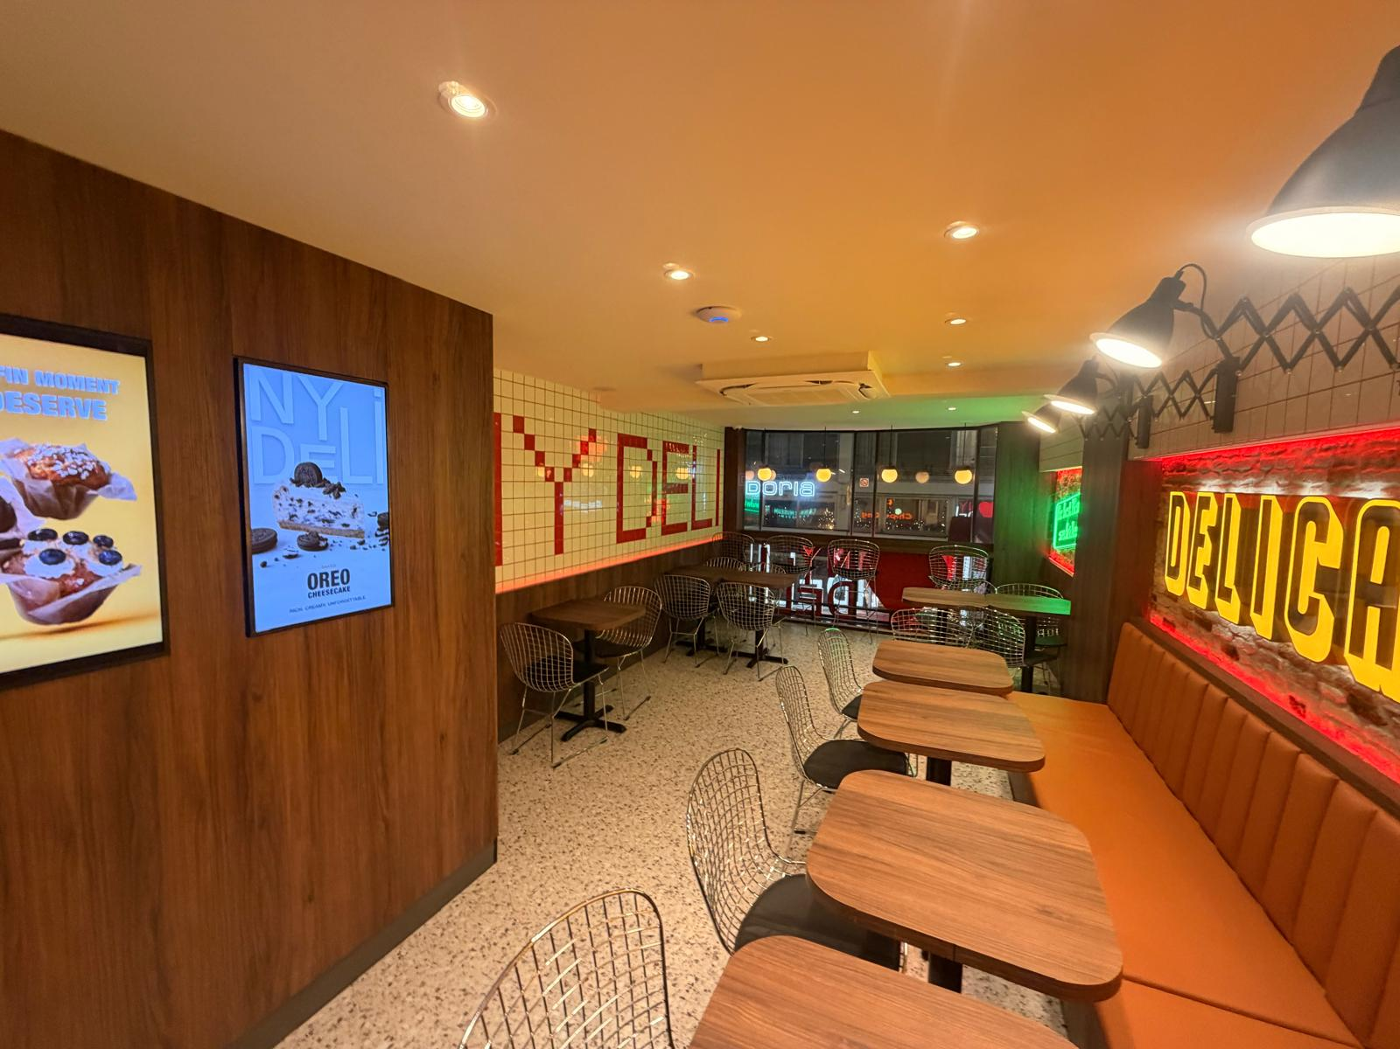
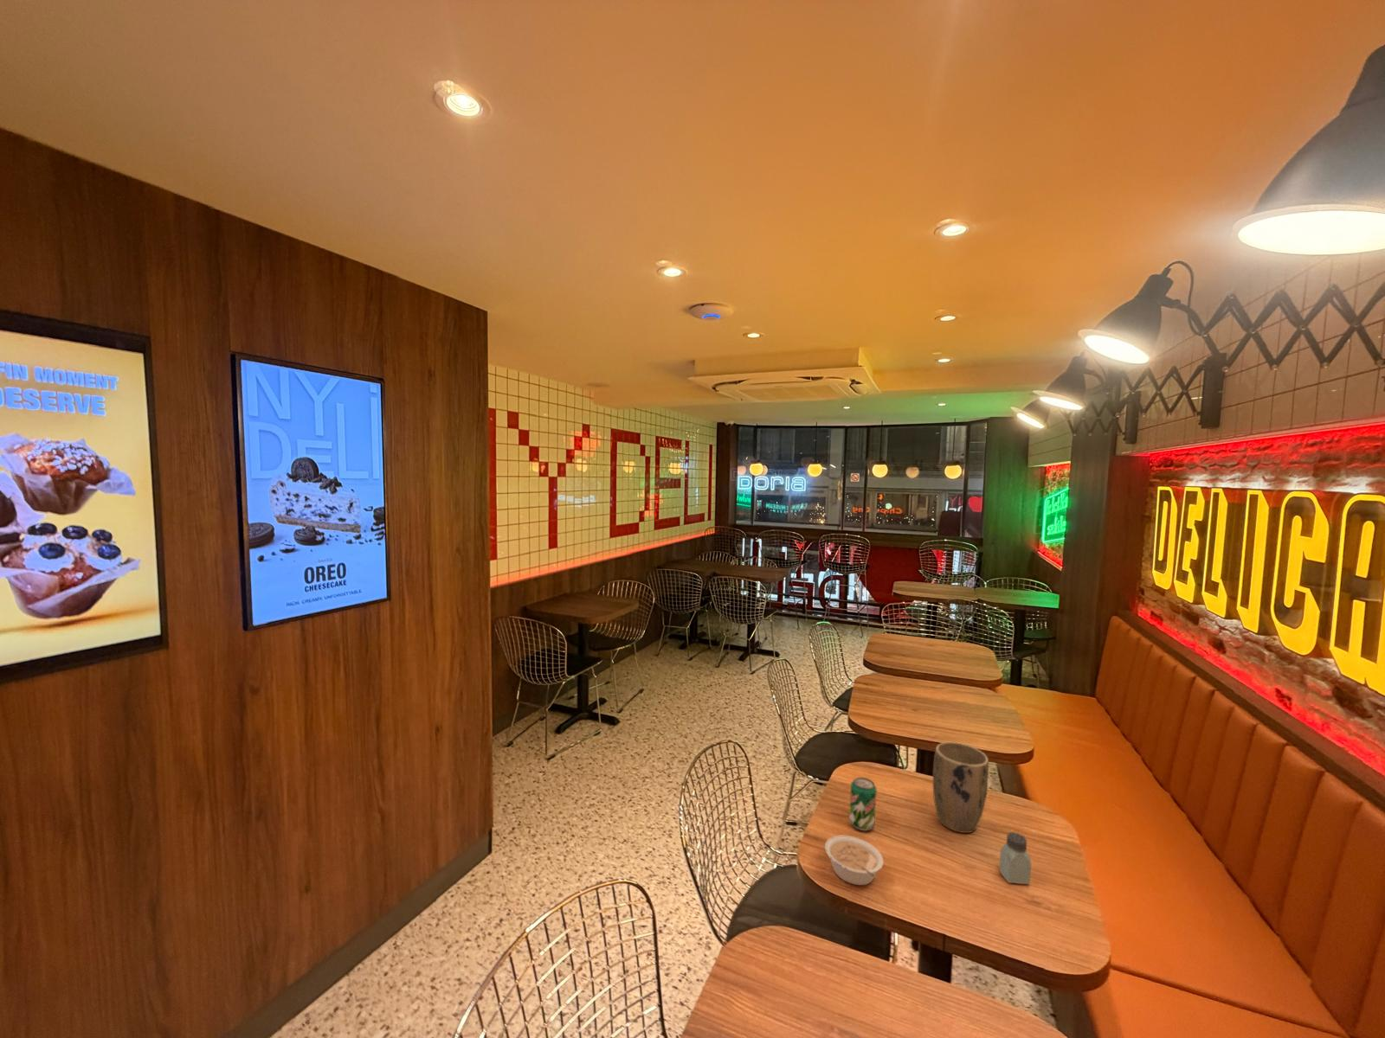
+ plant pot [932,741,989,834]
+ saltshaker [998,831,1032,885]
+ legume [824,835,884,885]
+ beverage can [848,776,877,831]
